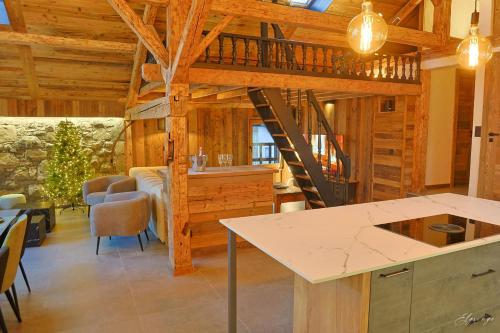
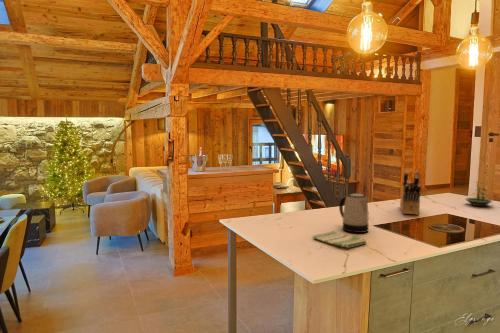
+ kettle [338,193,370,234]
+ terrarium [464,181,494,207]
+ knife block [399,170,422,216]
+ dish towel [312,230,368,249]
